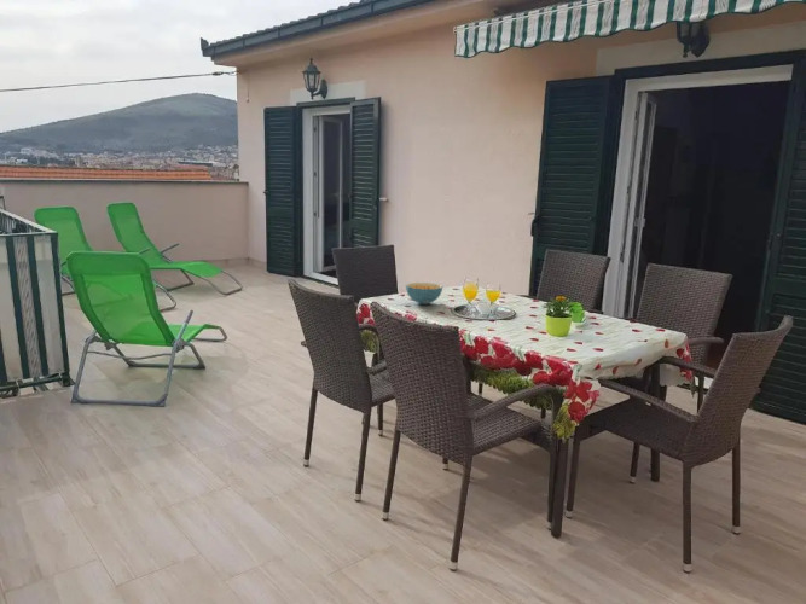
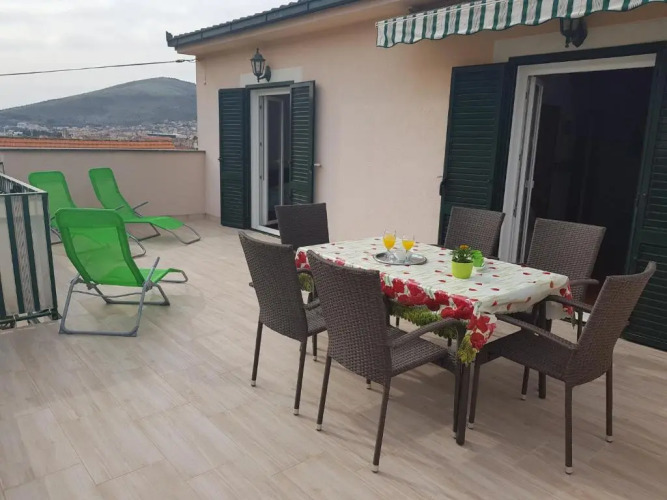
- cereal bowl [405,281,443,306]
